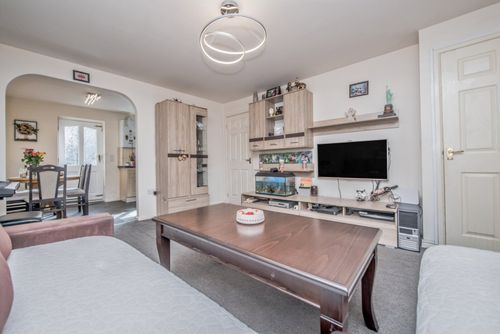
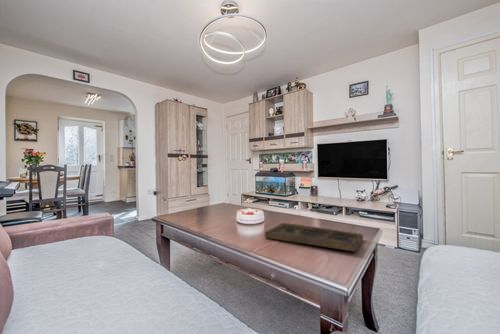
+ decorative tray [264,222,364,252]
